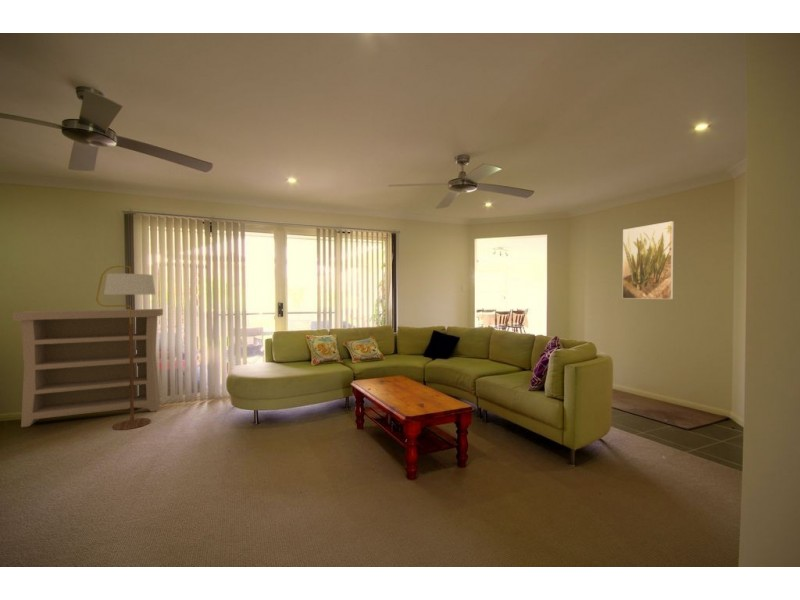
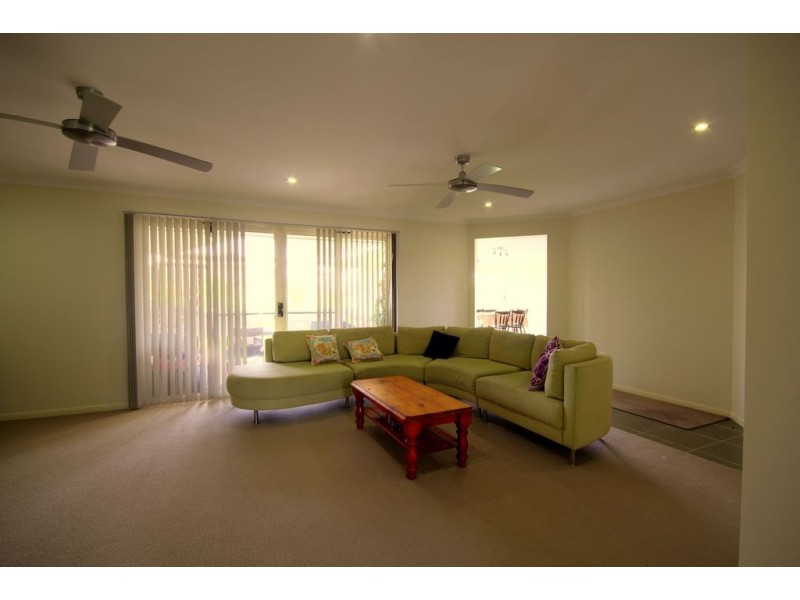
- floor lamp [95,265,156,431]
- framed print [621,220,675,300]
- bookshelf [11,308,164,428]
